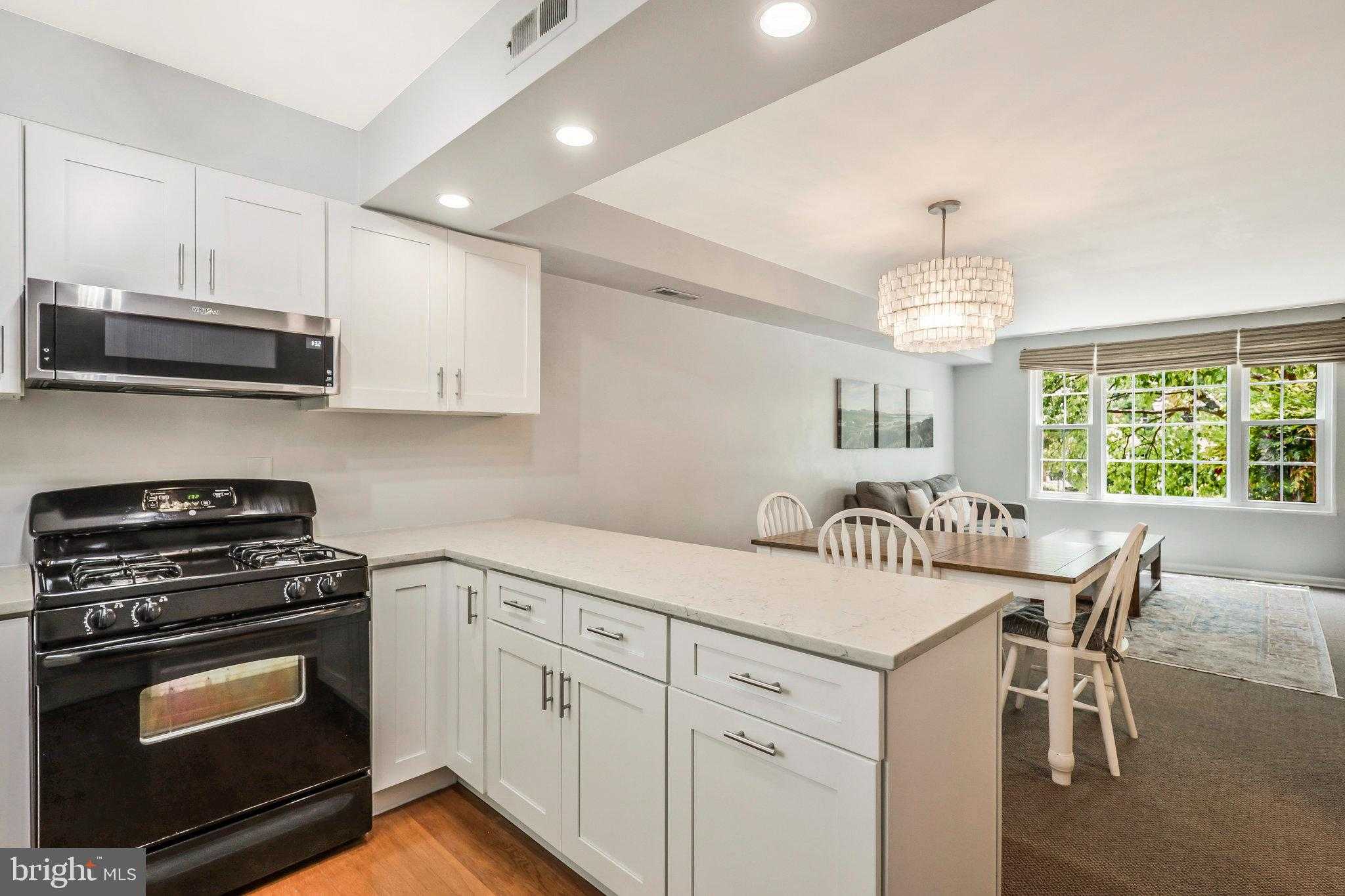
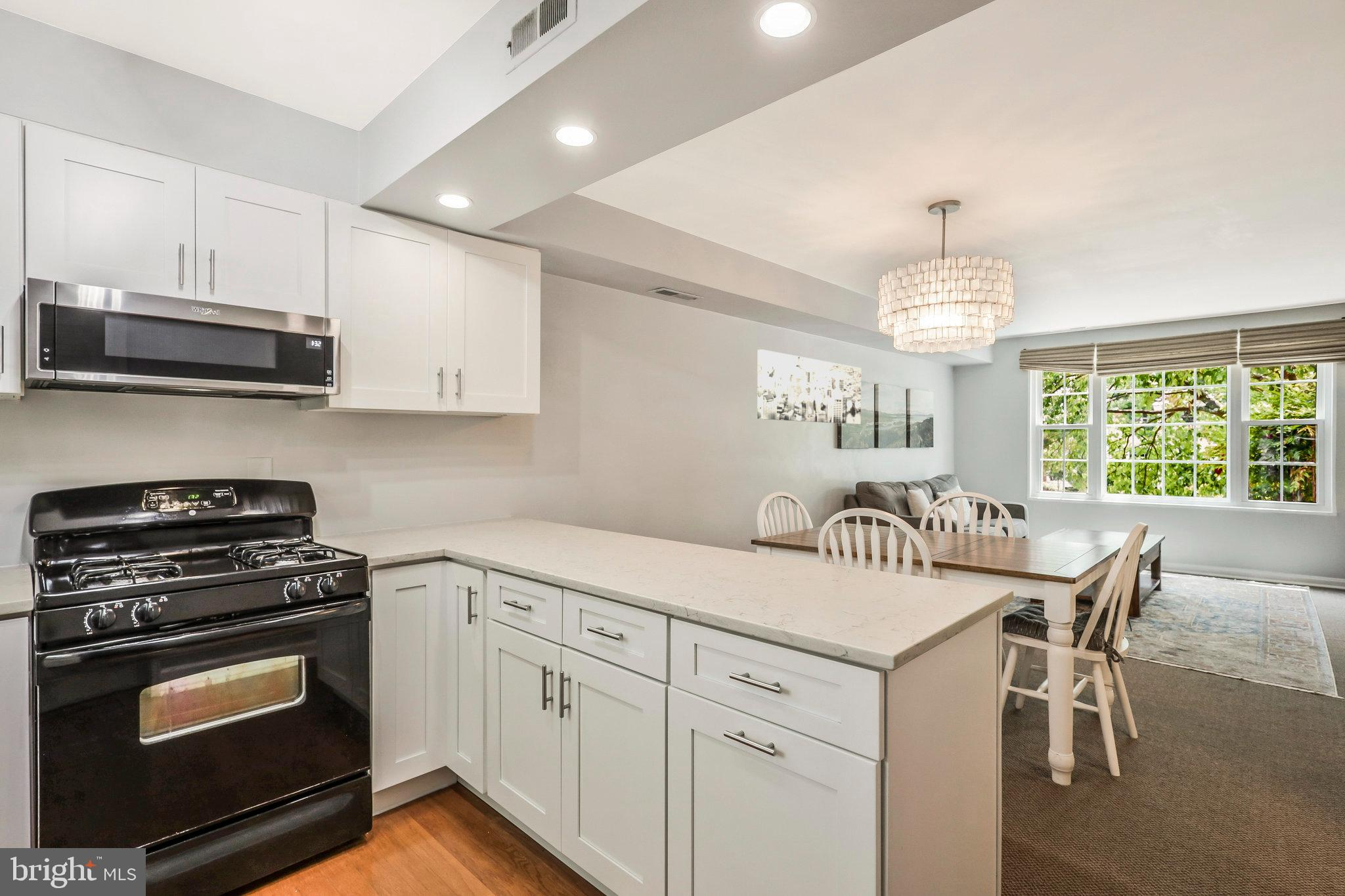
+ wall art [757,349,862,425]
